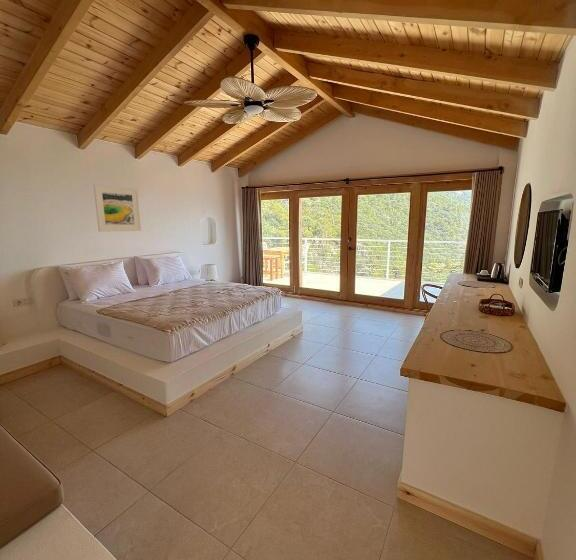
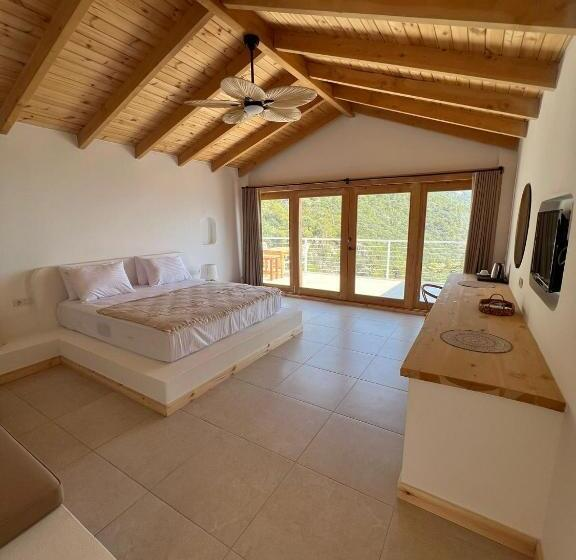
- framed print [93,183,142,233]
